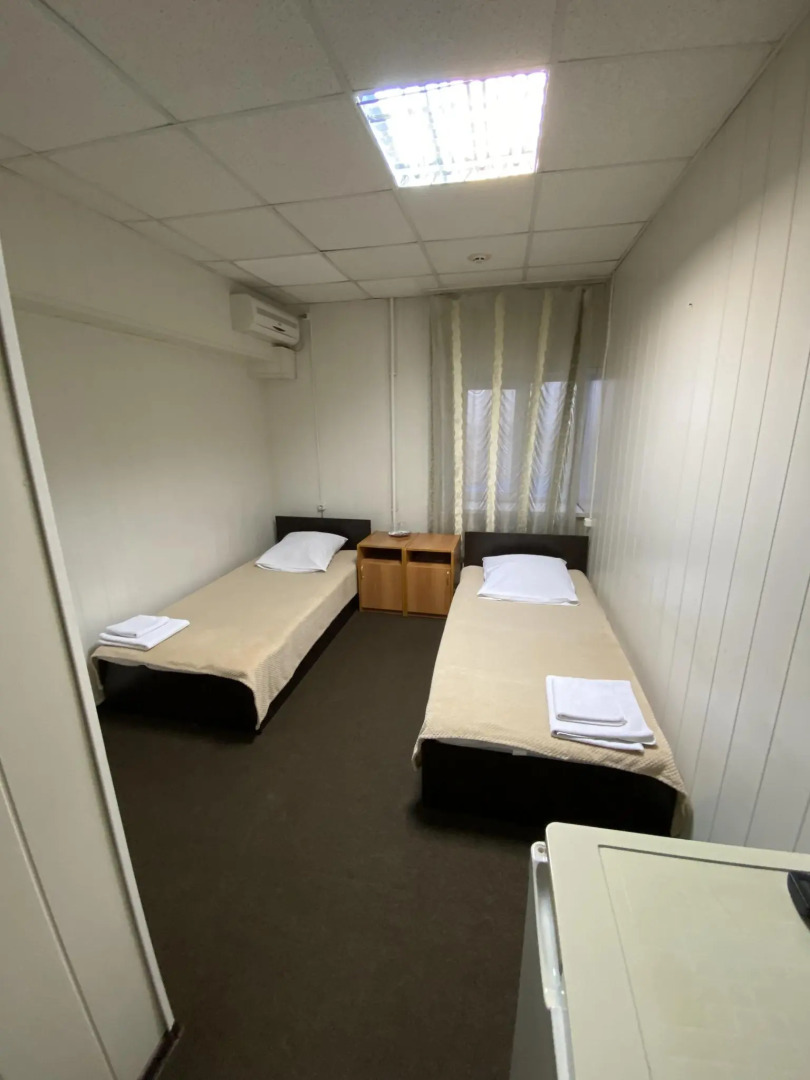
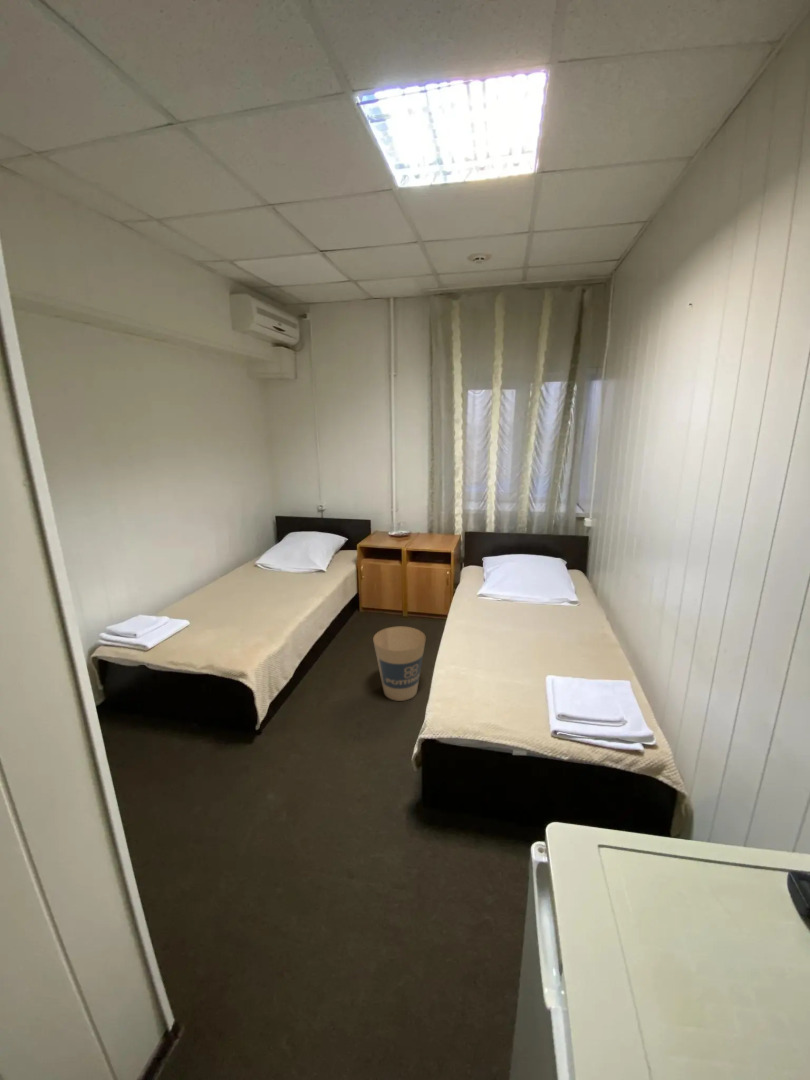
+ trash can [372,625,427,702]
